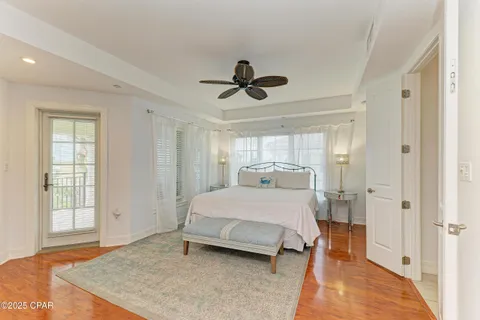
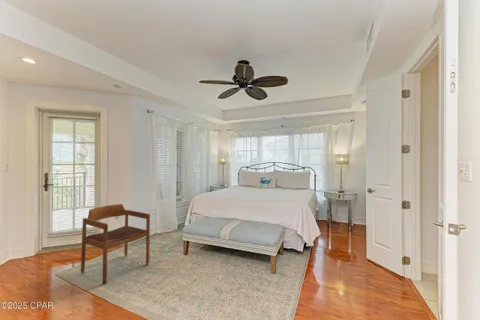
+ armchair [80,203,151,285]
